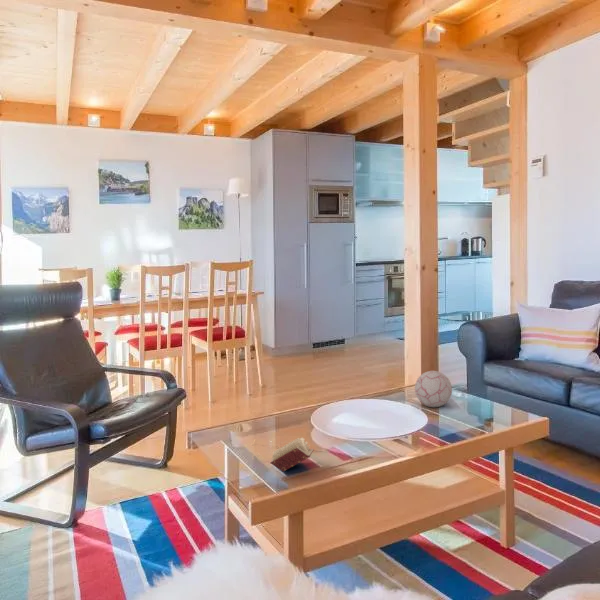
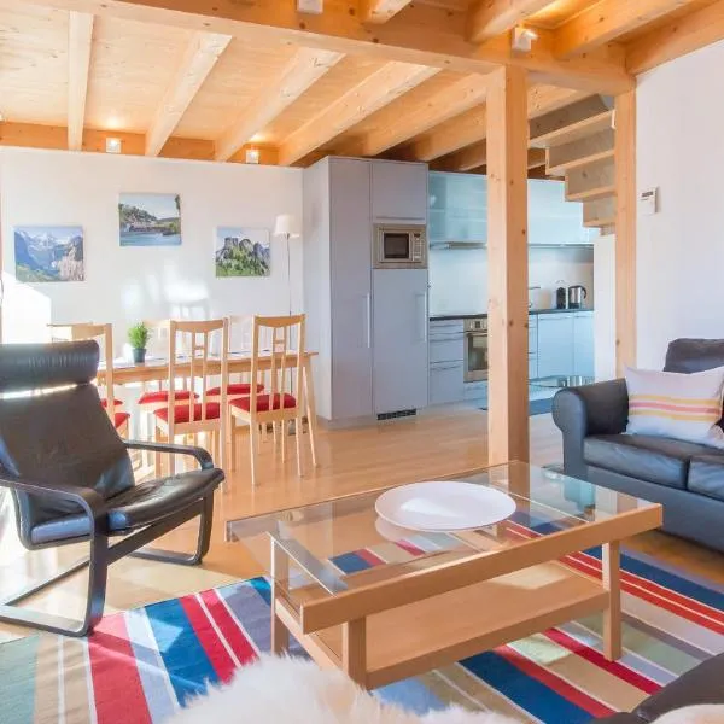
- book [244,436,315,473]
- decorative ball [414,370,453,408]
